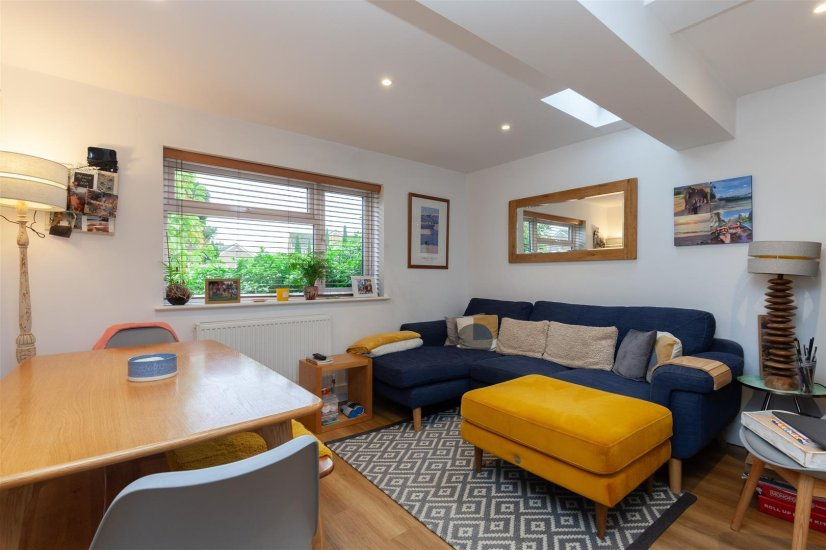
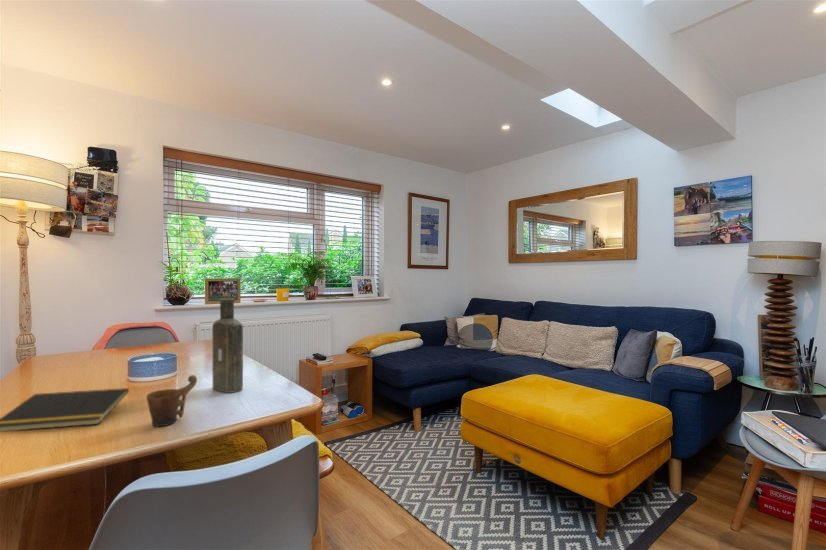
+ mug [146,374,198,427]
+ bottle [211,298,244,394]
+ notepad [0,387,130,433]
